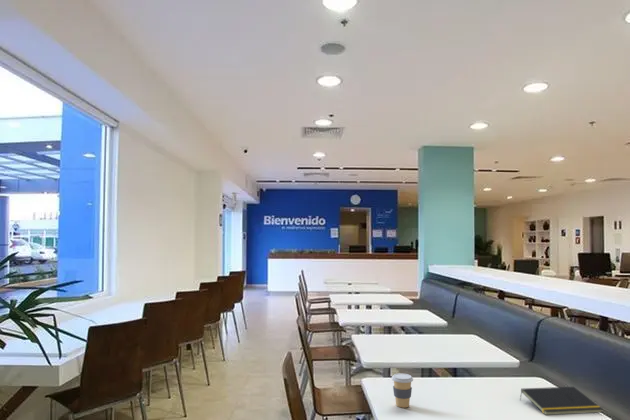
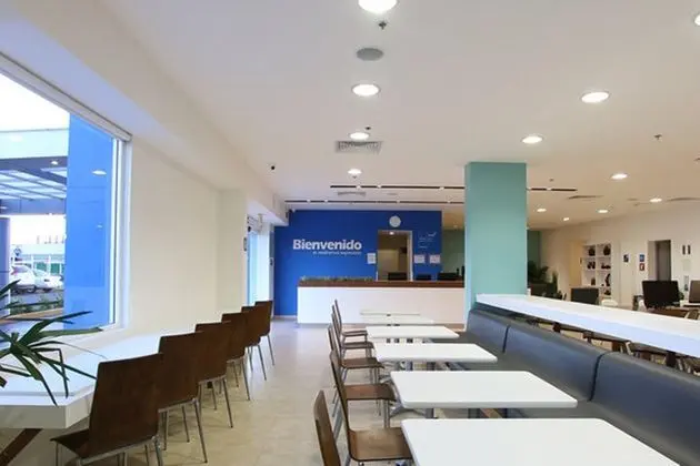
- coffee cup [391,372,414,409]
- notepad [519,386,604,416]
